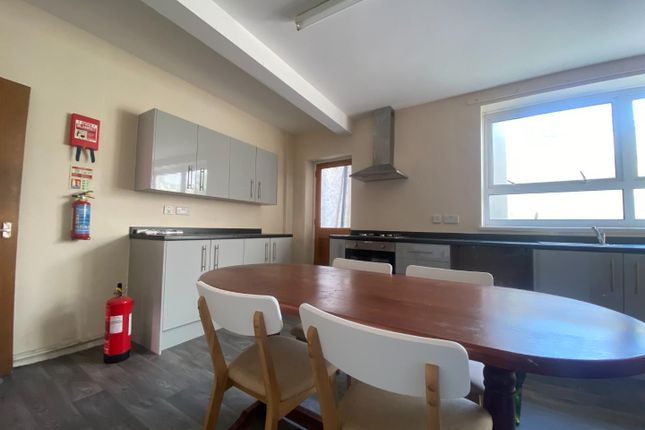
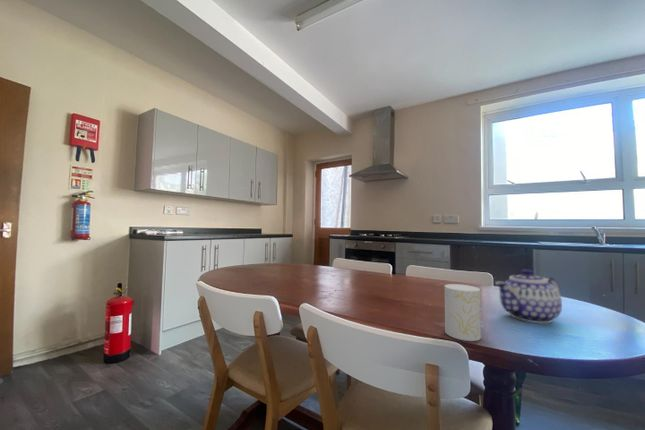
+ teapot [494,268,563,324]
+ cup [444,283,482,342]
